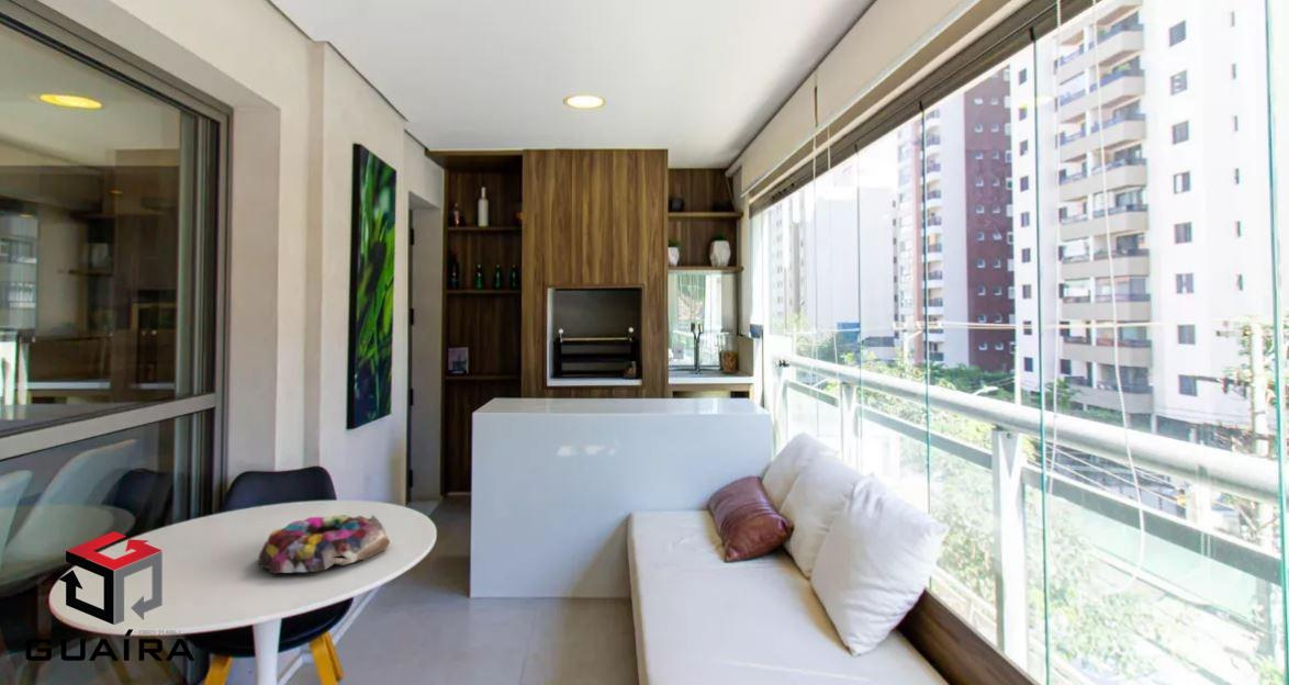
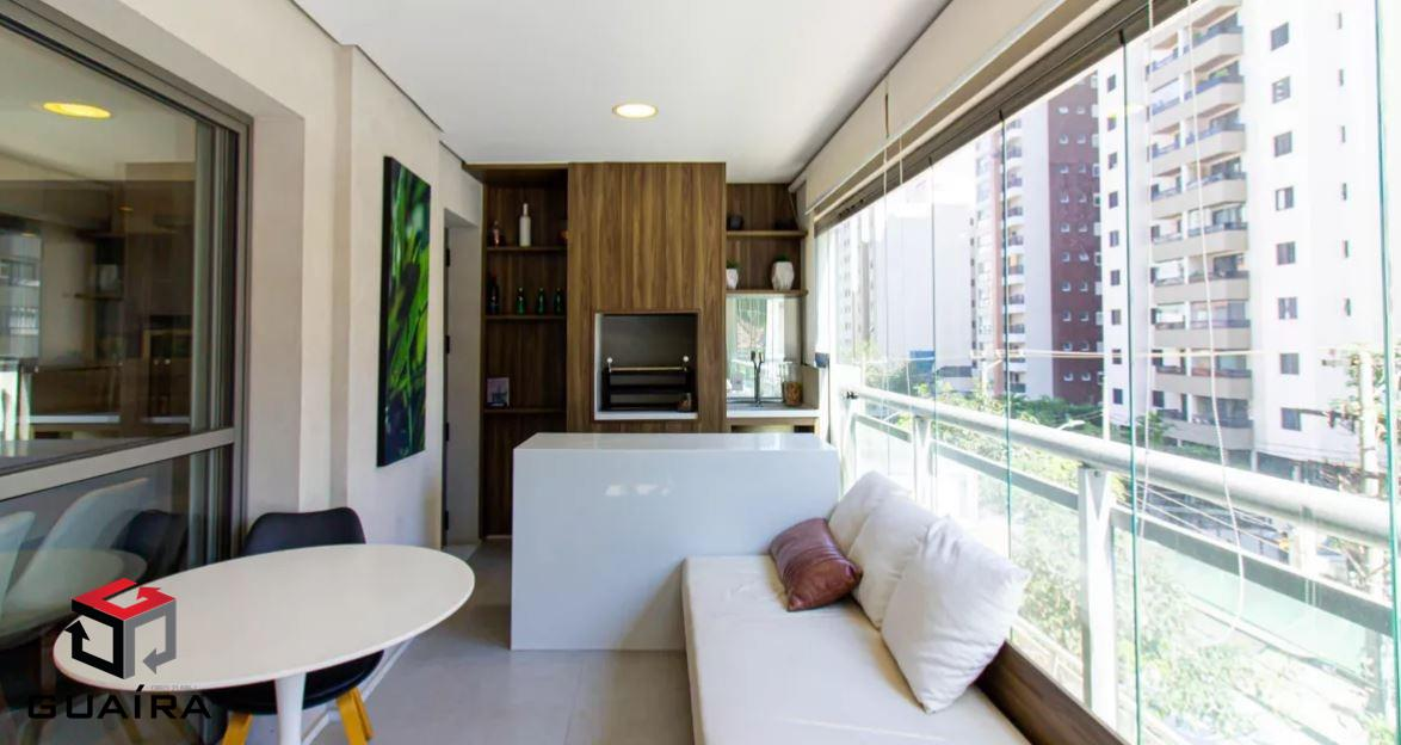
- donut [258,514,391,574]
